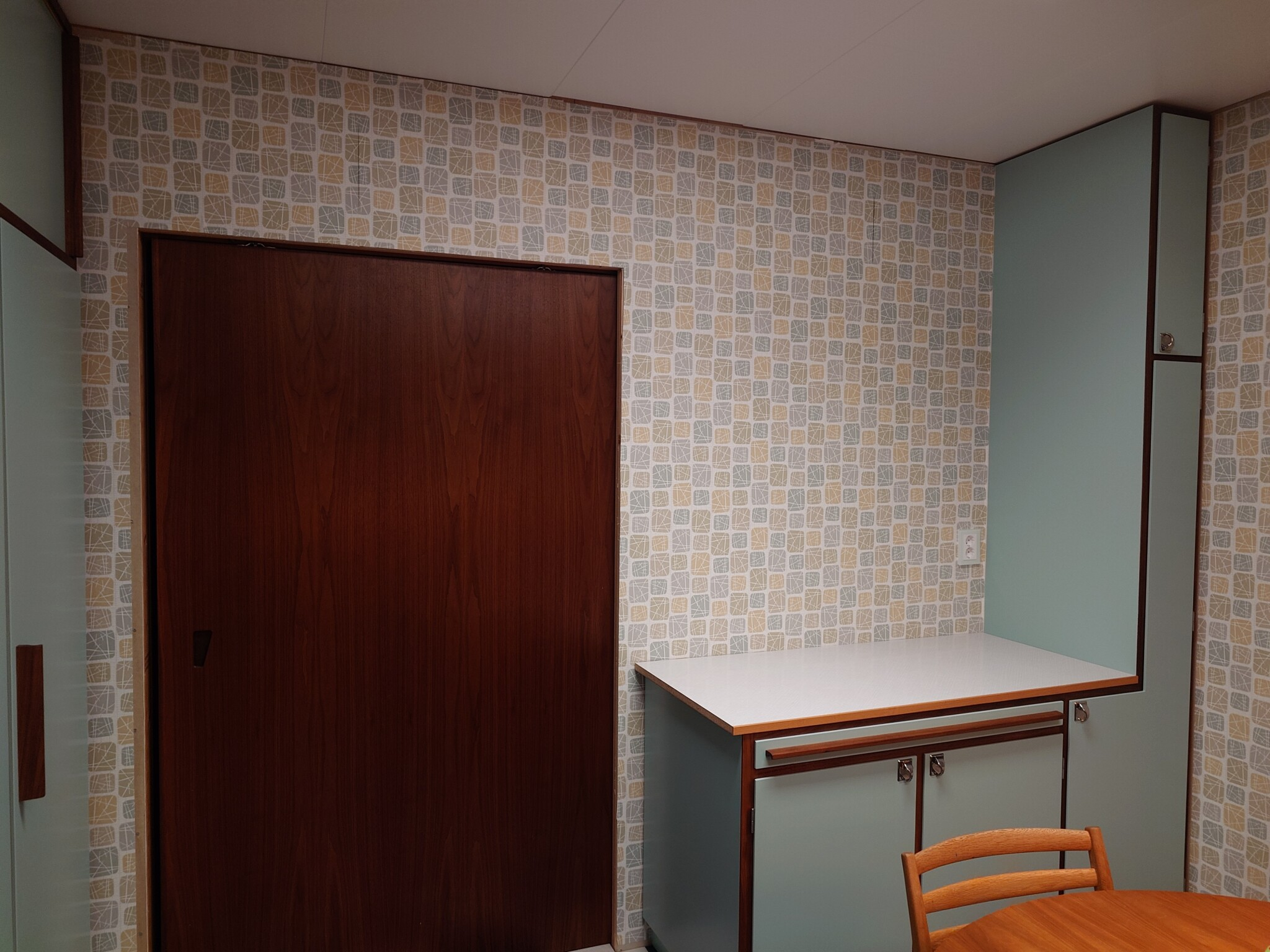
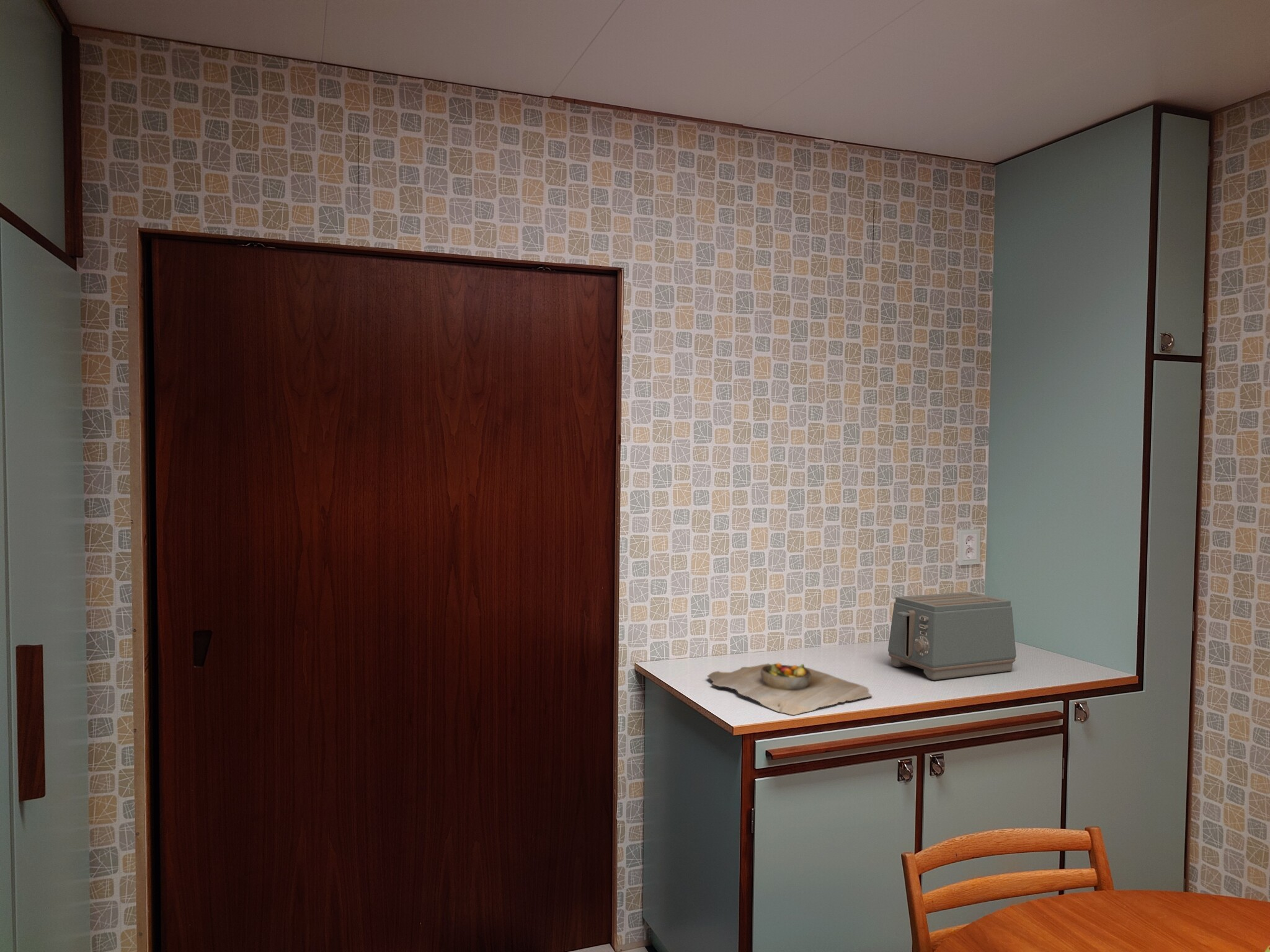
+ toaster [887,591,1017,681]
+ cutting board [706,663,873,716]
